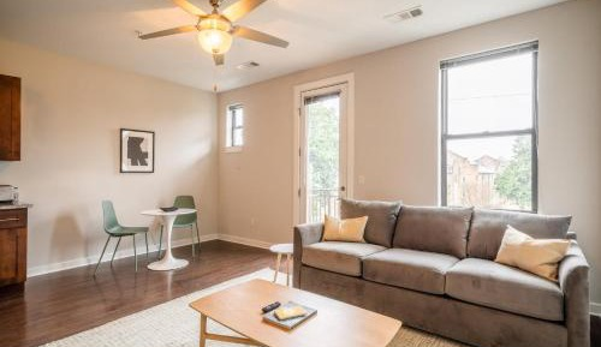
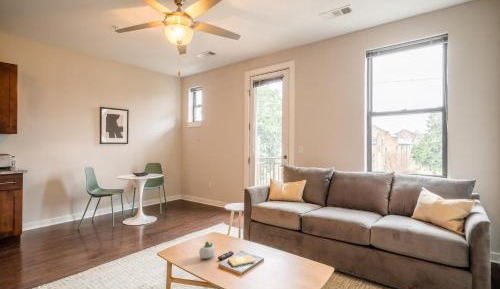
+ succulent planter [198,240,216,260]
